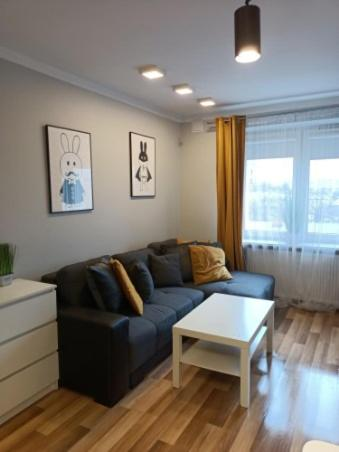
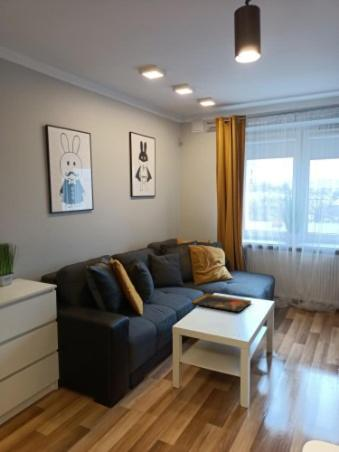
+ decorative tray [190,293,253,314]
